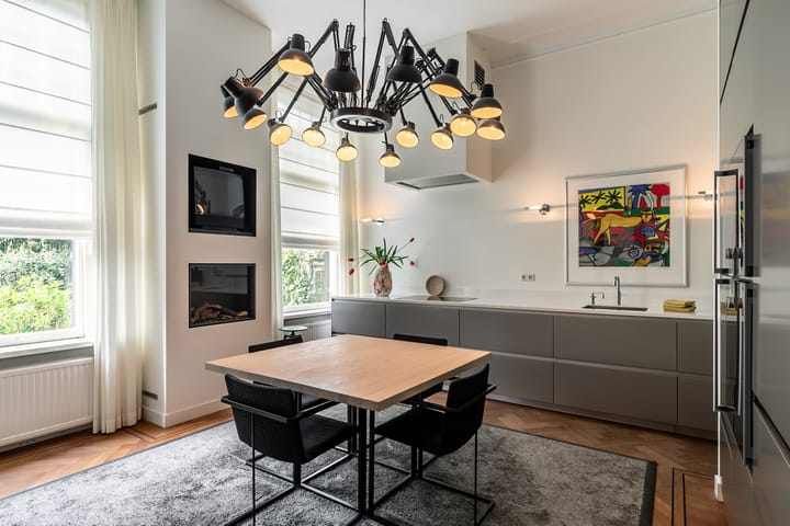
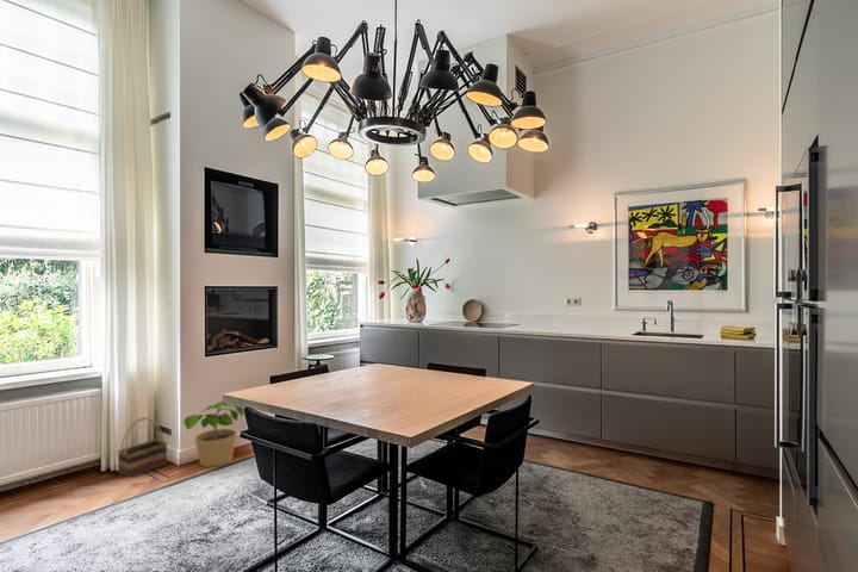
+ potted plant [182,400,245,468]
+ basket [117,417,168,478]
